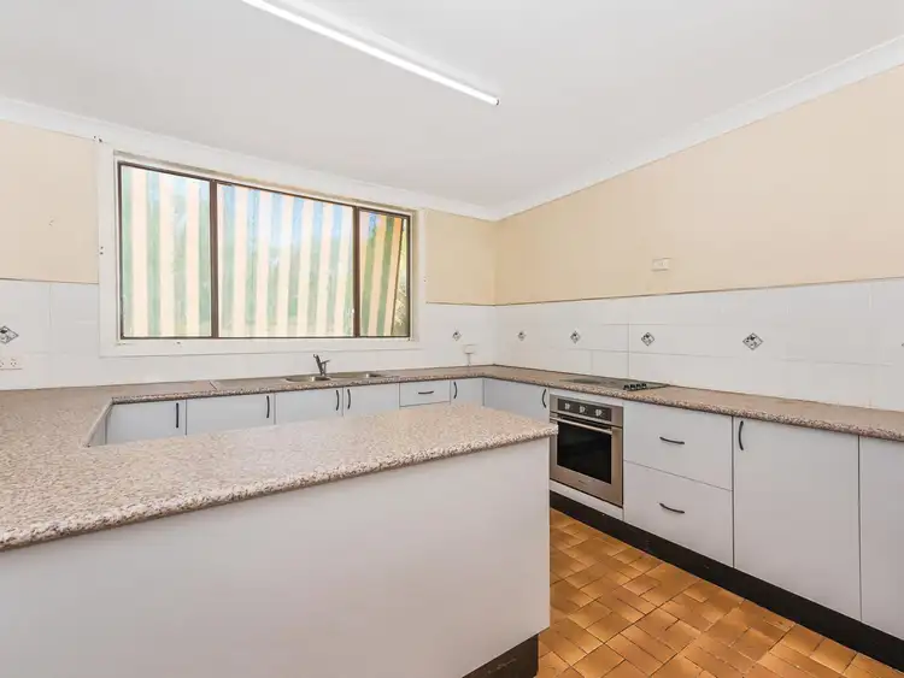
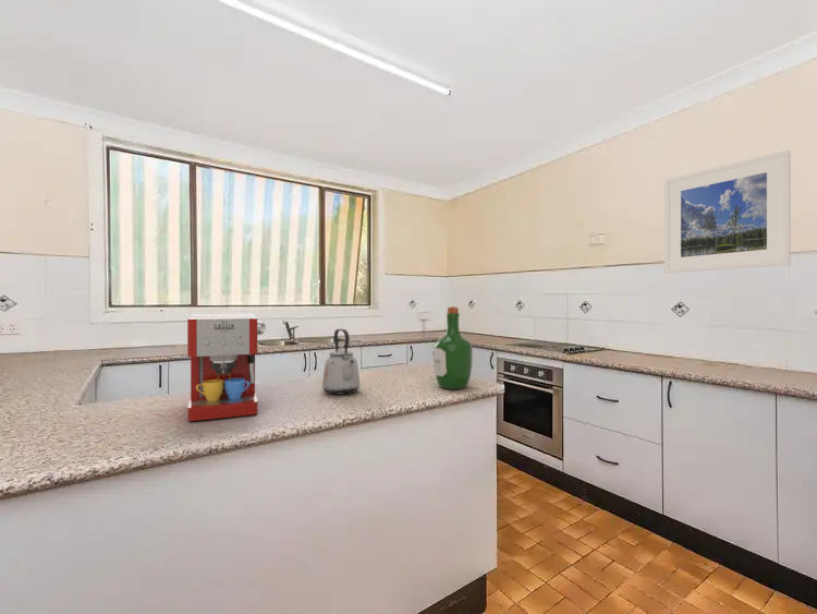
+ coffee maker [186,313,267,422]
+ wine bottle [432,305,474,390]
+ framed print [663,149,792,274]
+ kettle [321,328,361,395]
